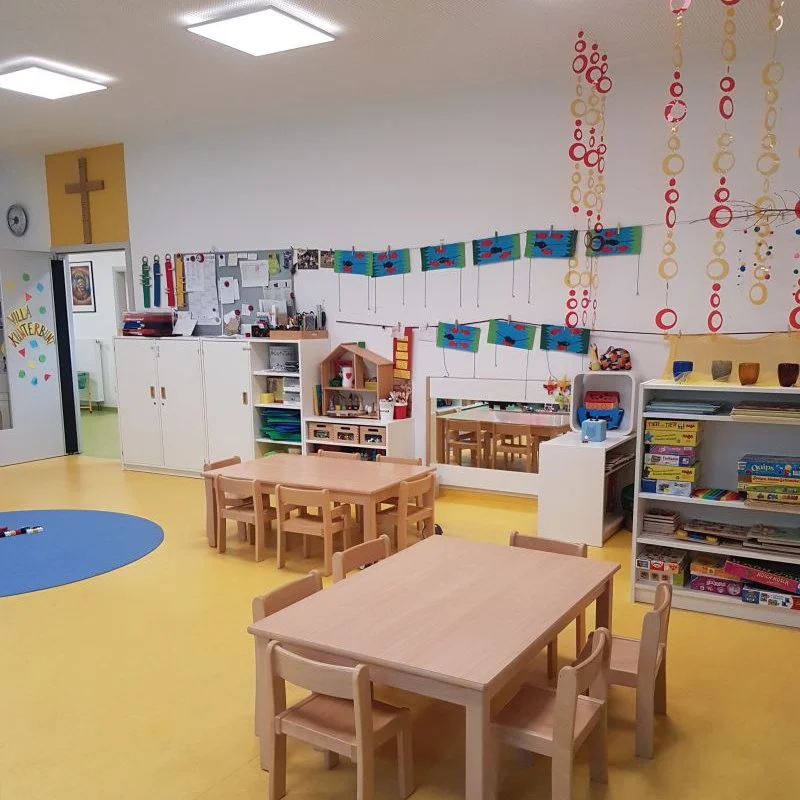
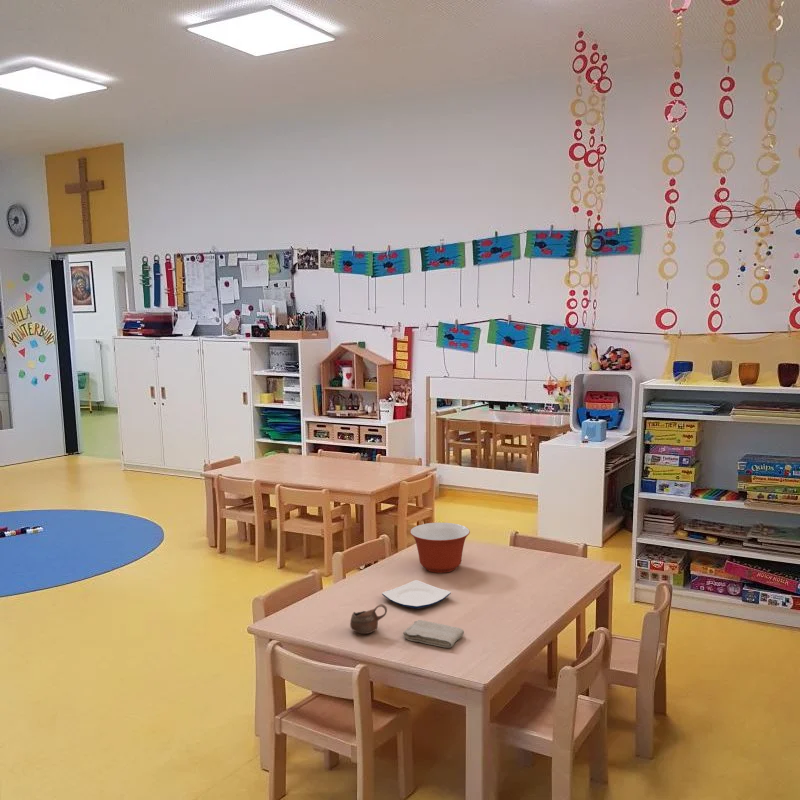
+ mixing bowl [409,522,471,574]
+ washcloth [402,619,465,649]
+ cup [349,603,388,635]
+ plate [381,579,452,609]
